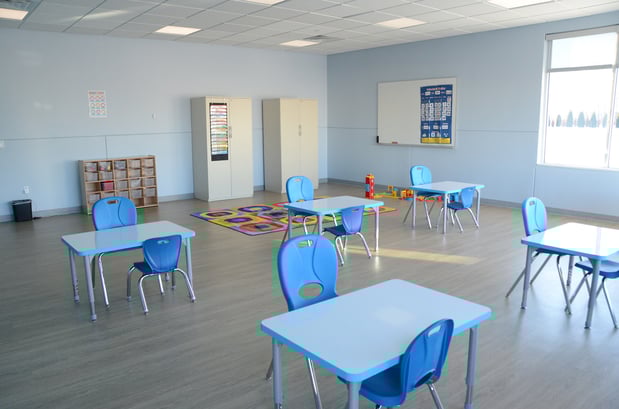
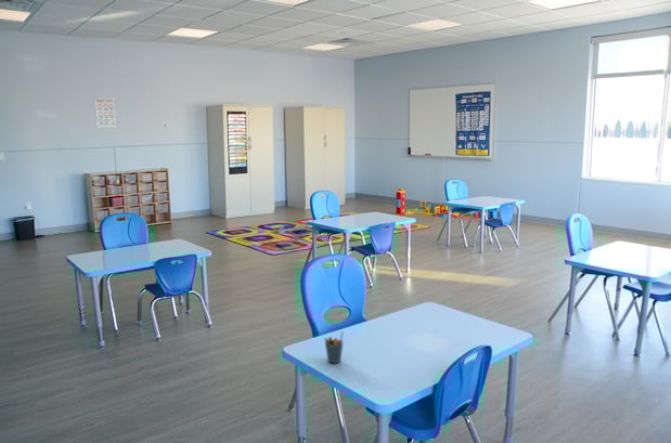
+ pen holder [323,330,345,364]
